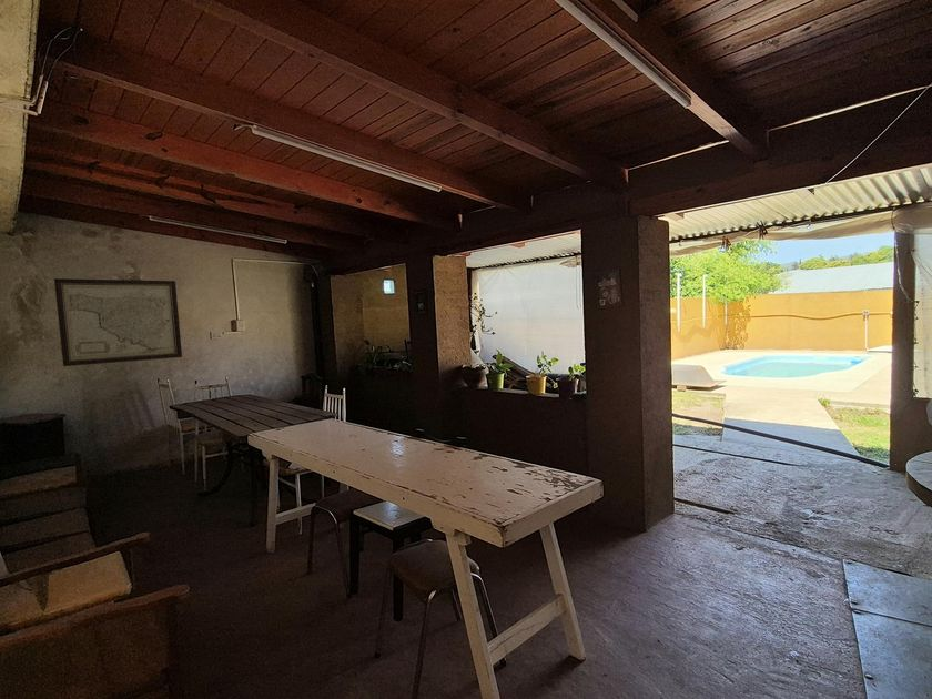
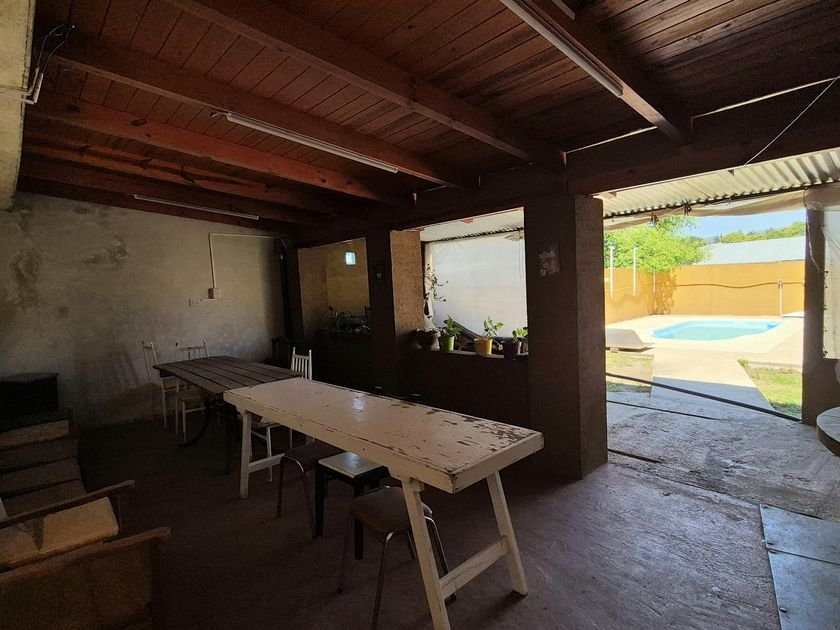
- wall art [53,277,183,367]
